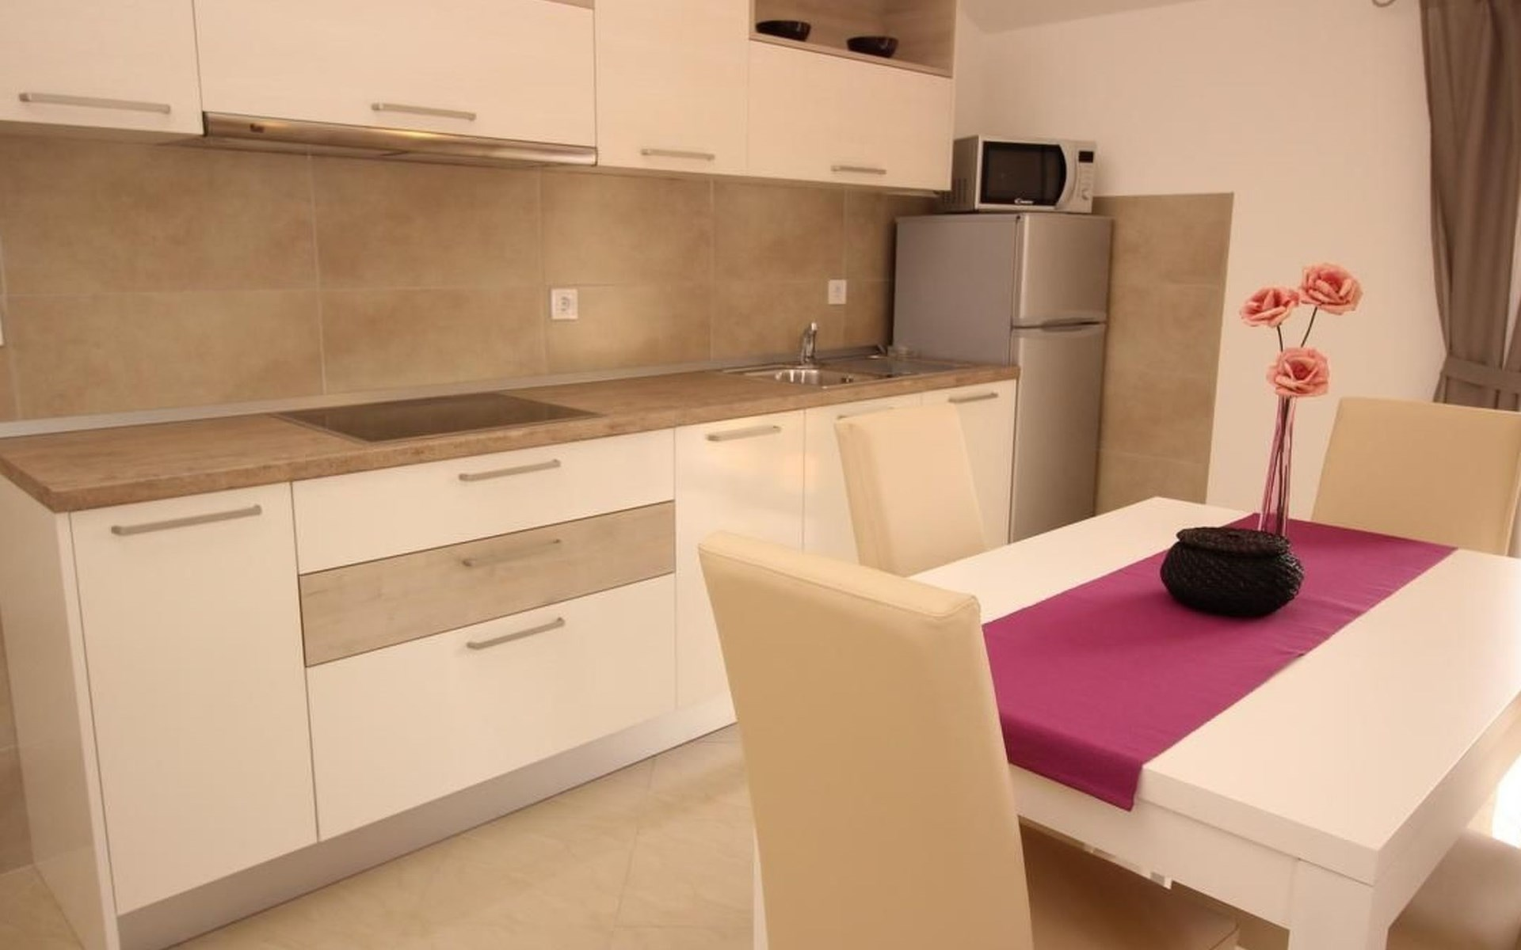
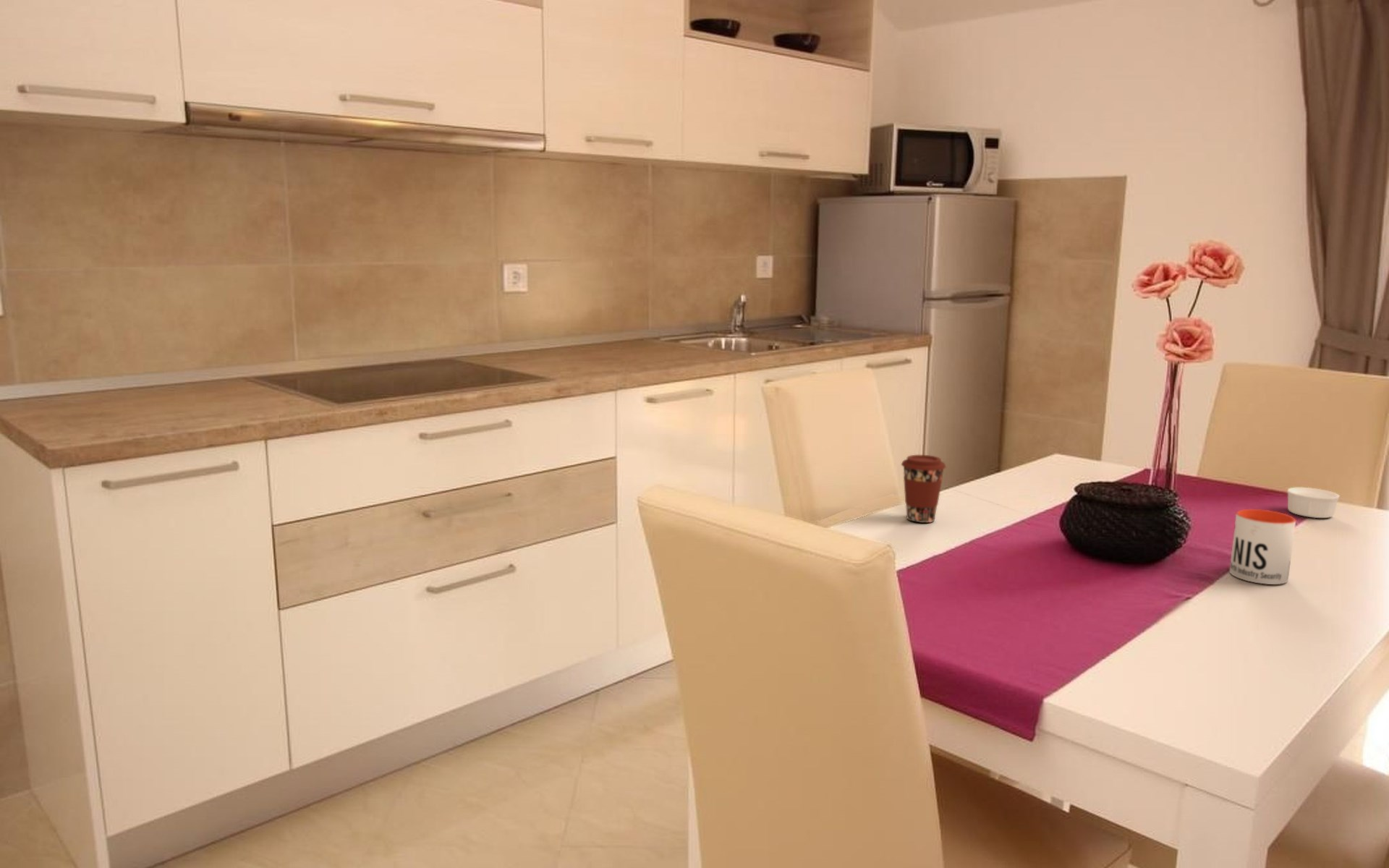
+ coffee cup [901,454,947,524]
+ mug [1228,509,1296,585]
+ ramekin [1286,487,1341,519]
